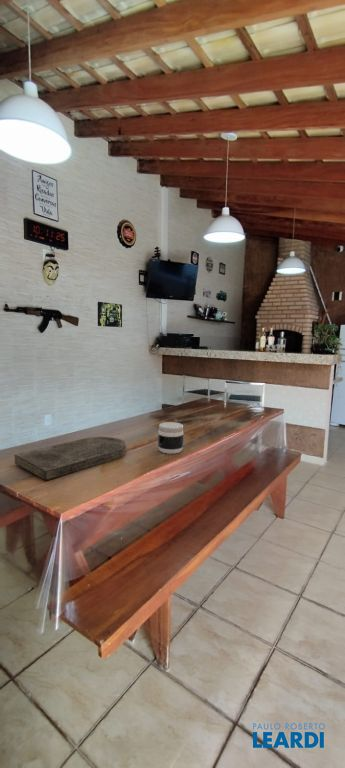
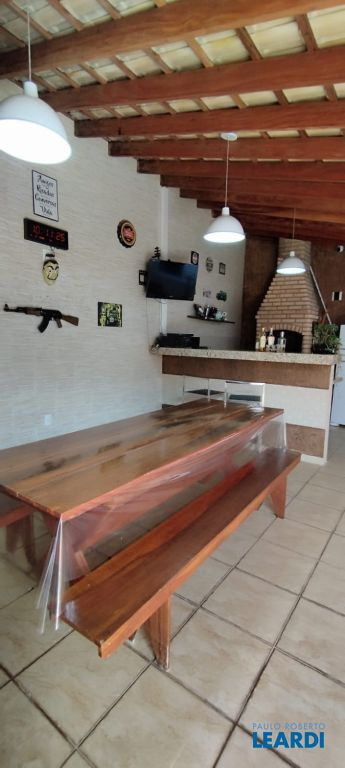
- cutting board [14,436,127,482]
- jar [157,421,185,455]
